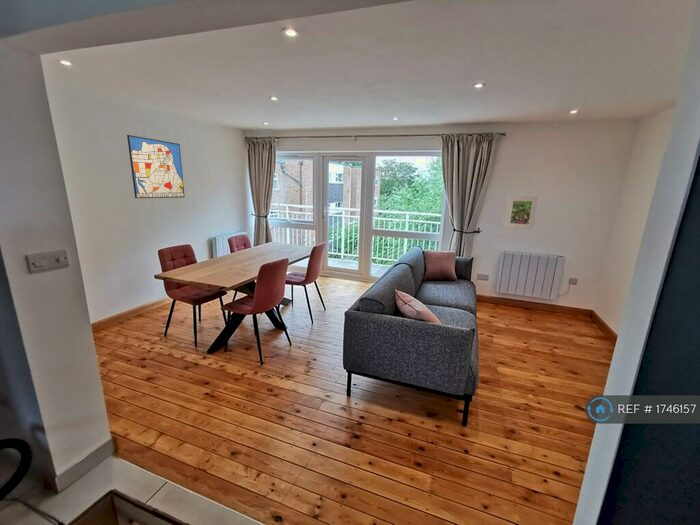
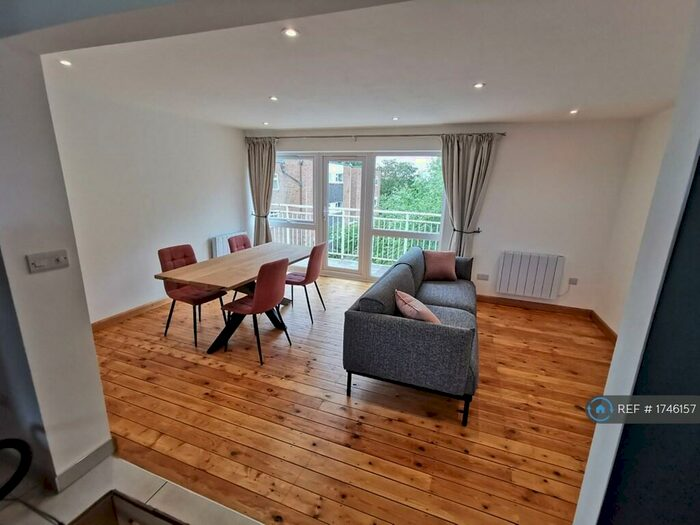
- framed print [504,195,539,230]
- wall art [126,134,185,199]
